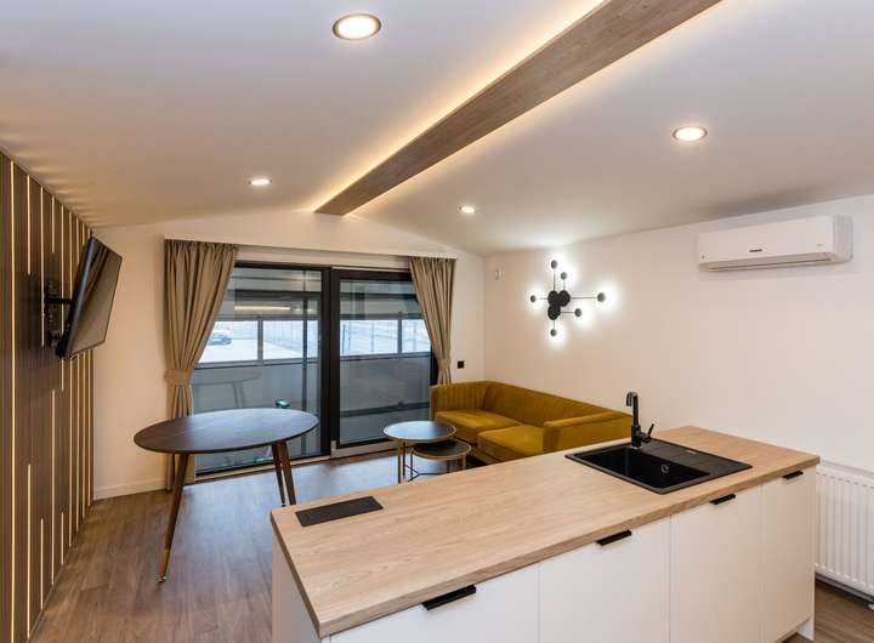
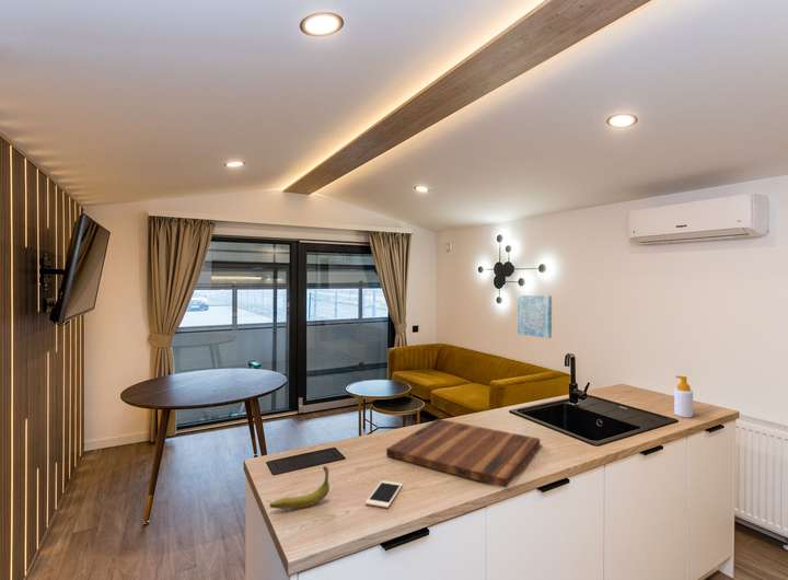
+ cutting board [385,418,541,489]
+ cell phone [364,479,403,509]
+ banana [269,465,331,510]
+ wall art [517,294,553,339]
+ soap bottle [673,375,694,419]
